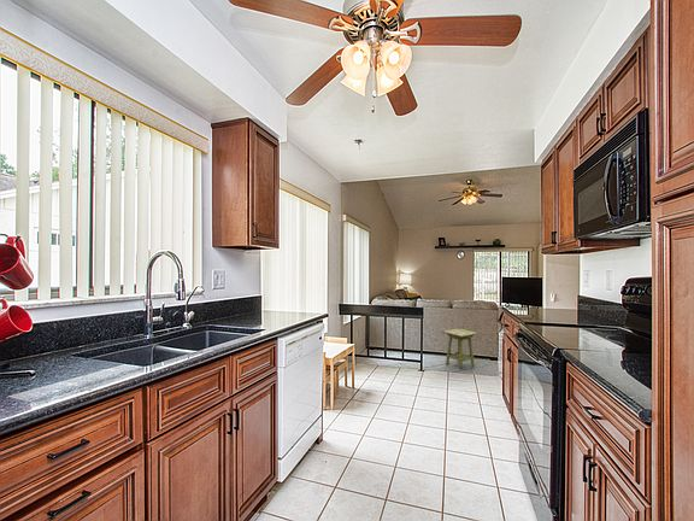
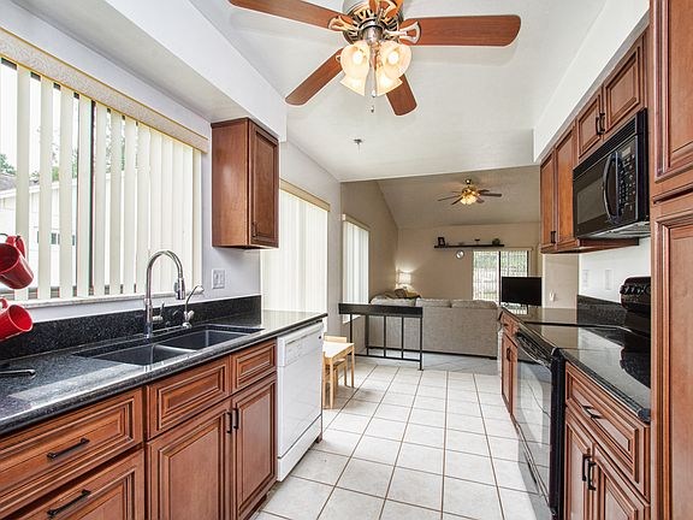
- side table [441,328,480,370]
